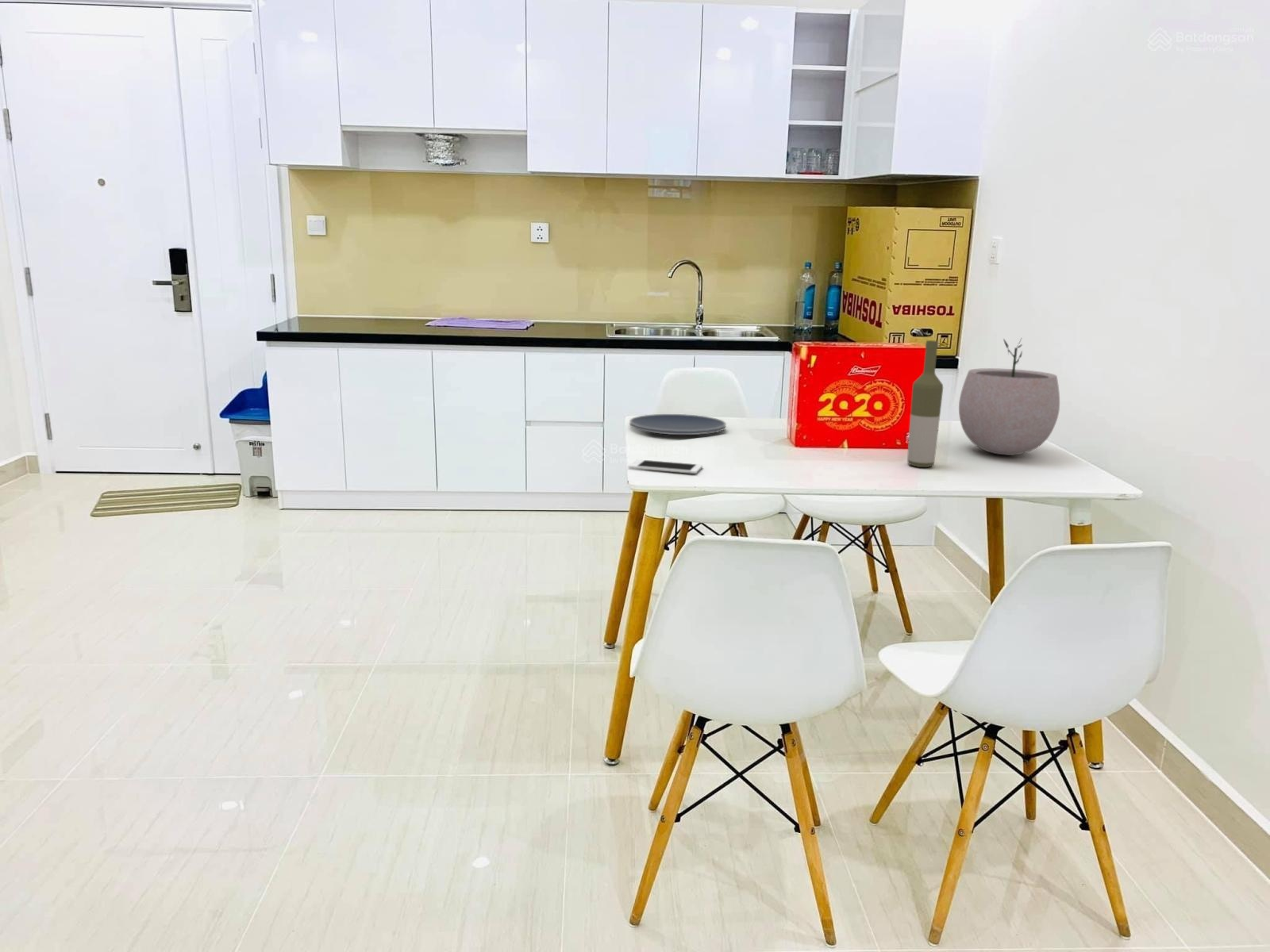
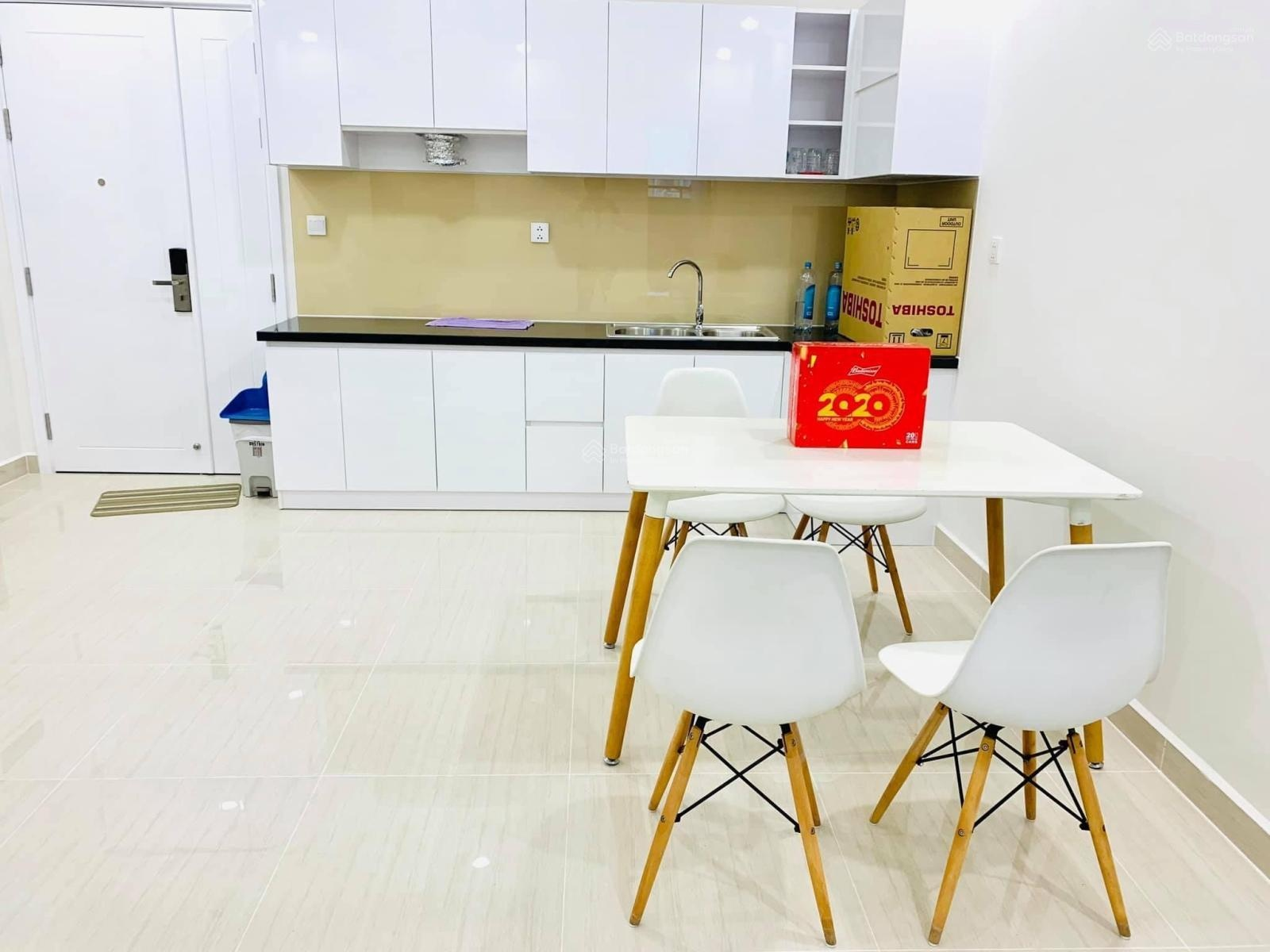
- cell phone [627,459,703,474]
- plate [629,413,727,436]
- plant pot [958,336,1060,456]
- bottle [906,340,944,468]
